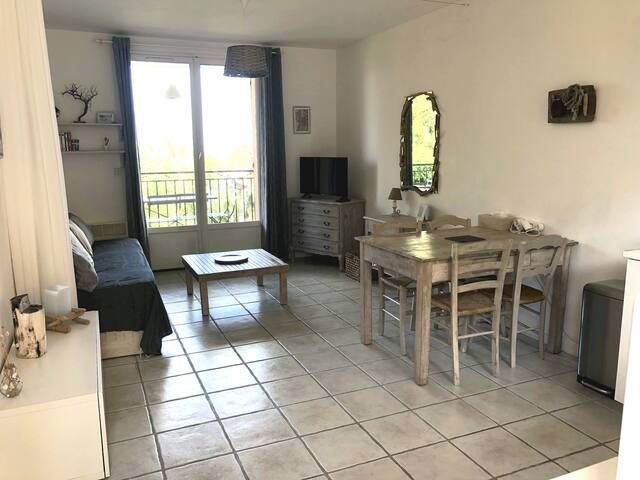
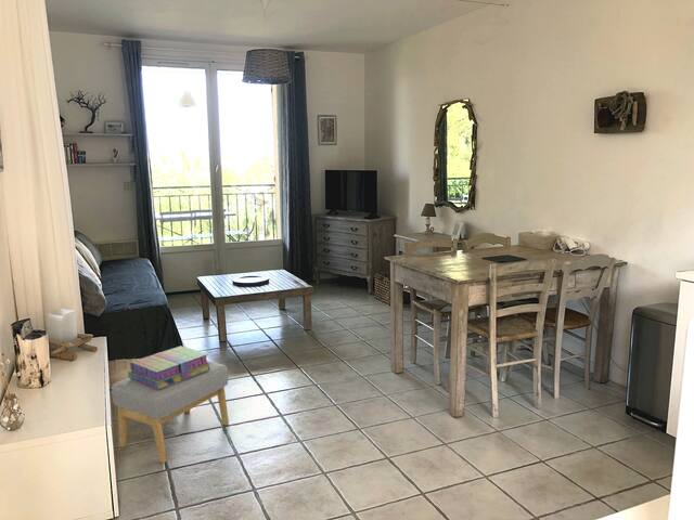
+ stack of books [127,344,211,390]
+ footstool [111,360,230,464]
